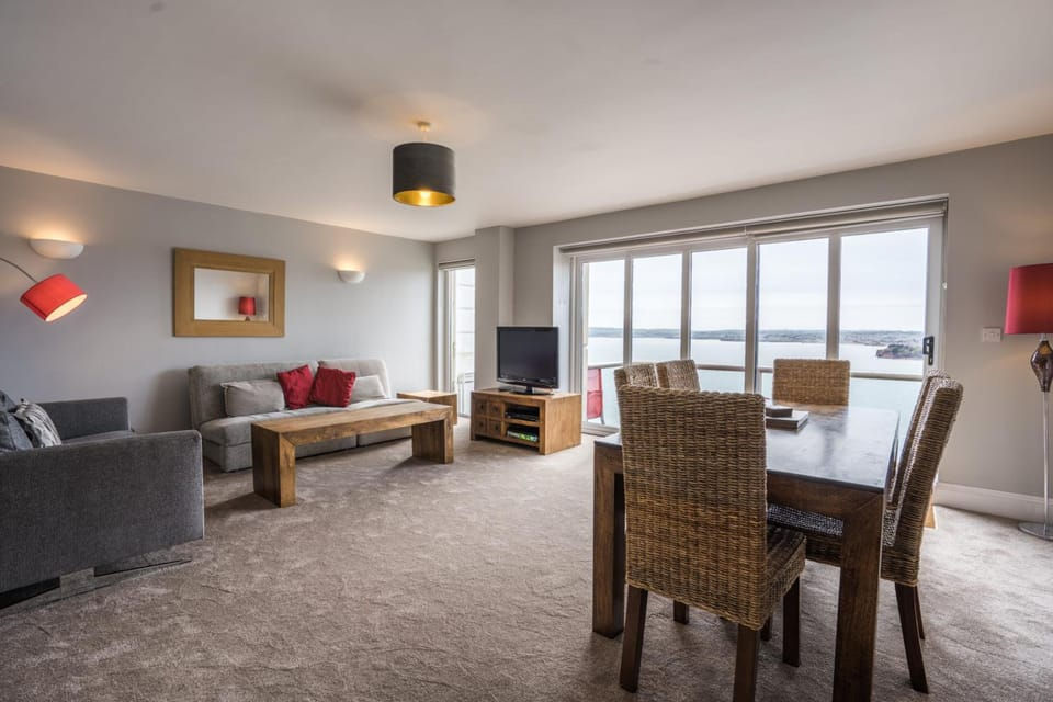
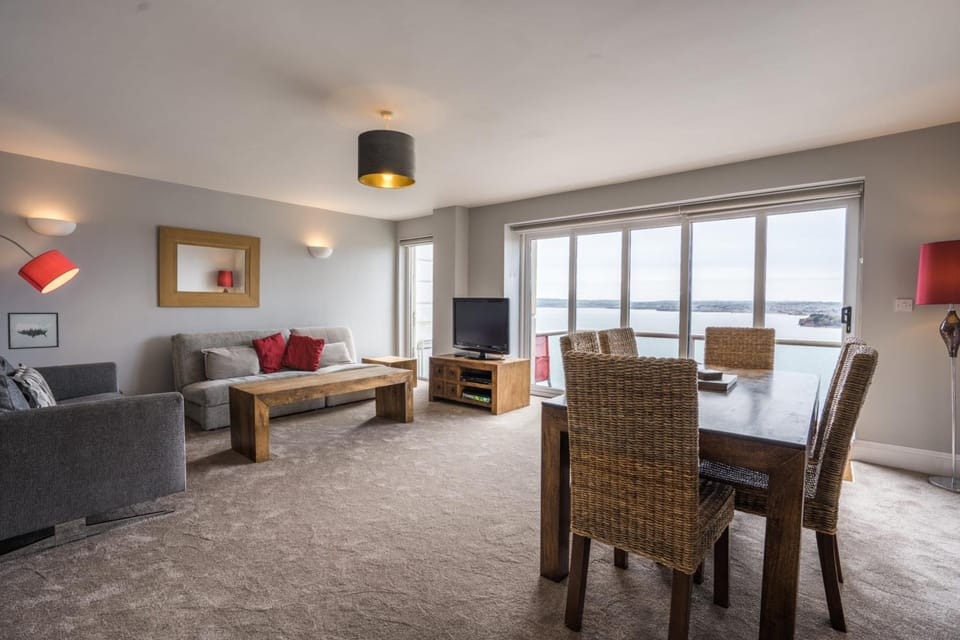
+ wall art [7,312,60,350]
